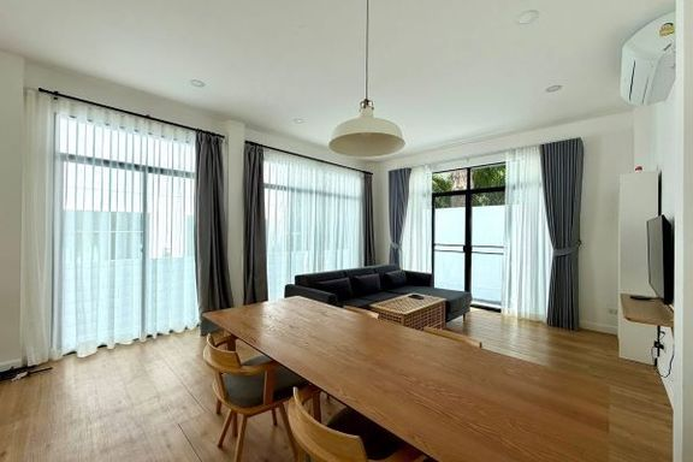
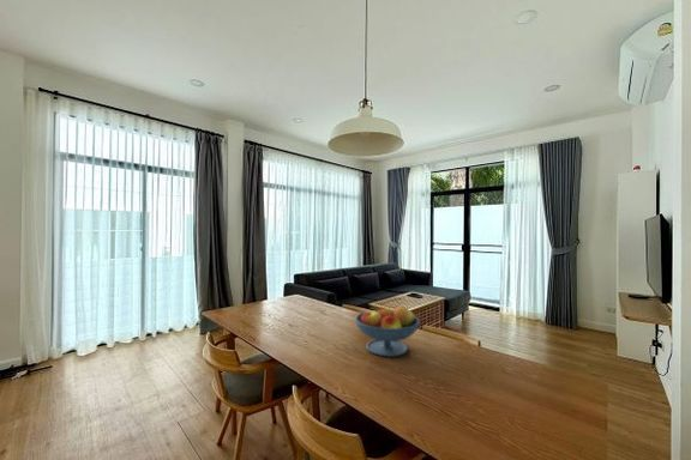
+ fruit bowl [354,305,421,358]
